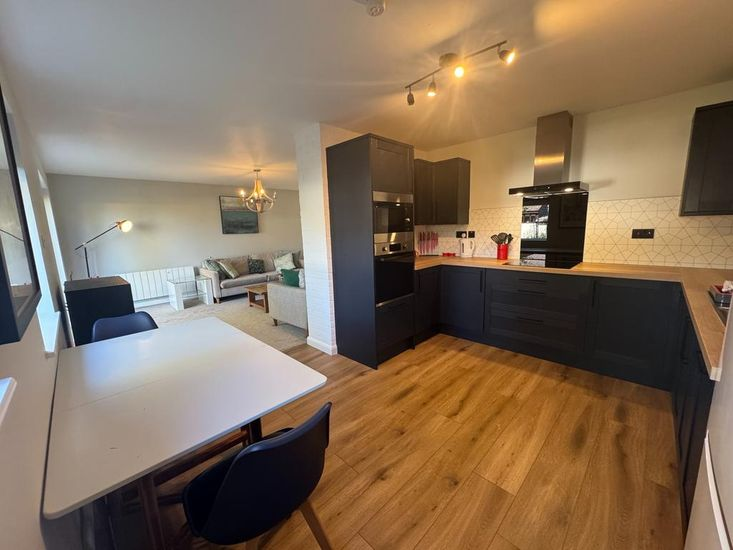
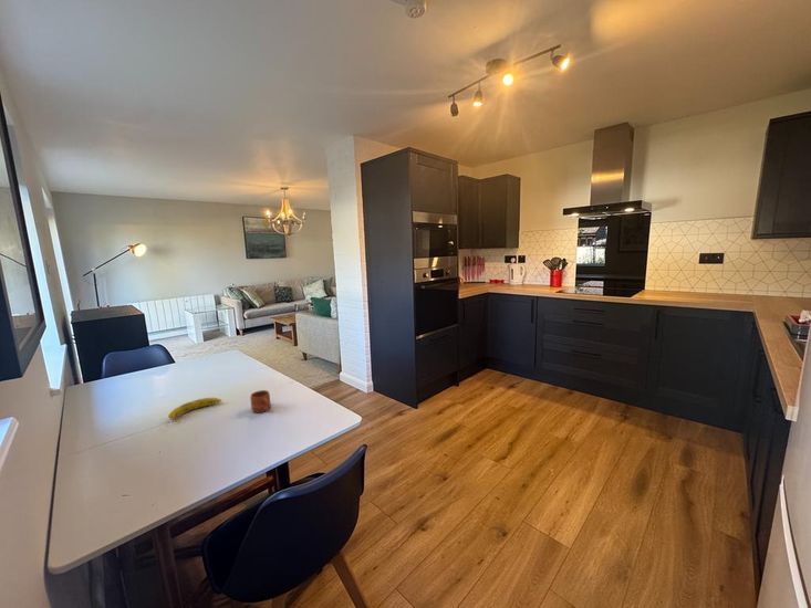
+ mug [249,389,272,413]
+ fruit [167,397,222,423]
